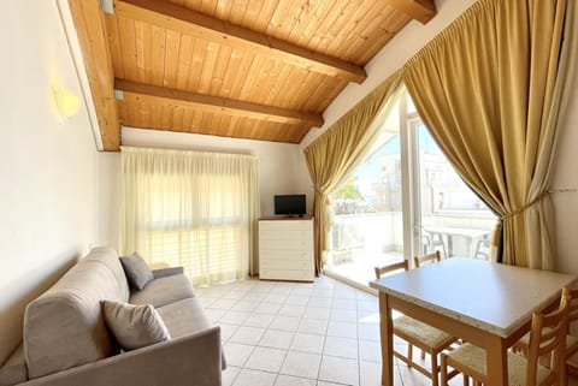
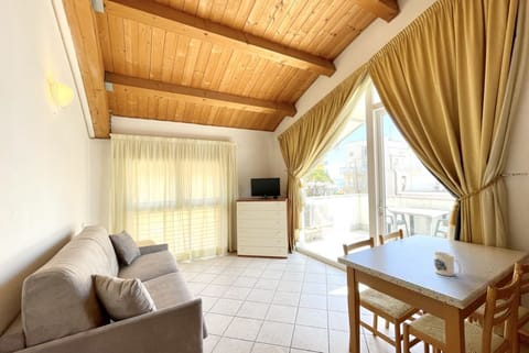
+ mug [433,251,462,277]
